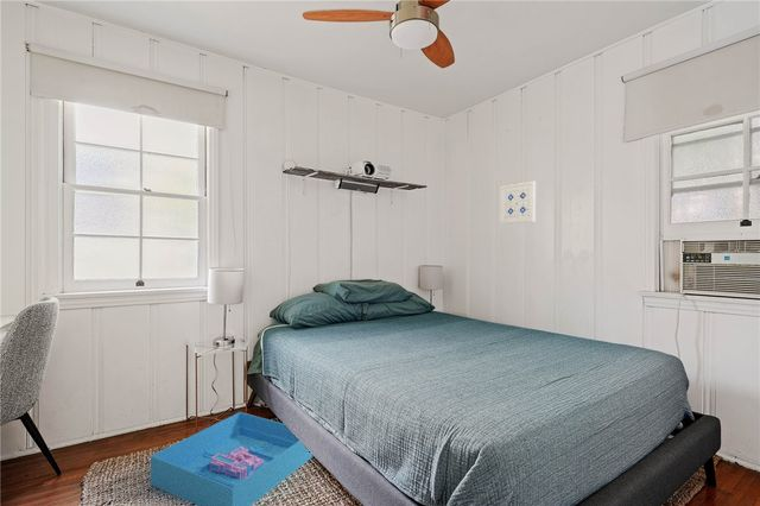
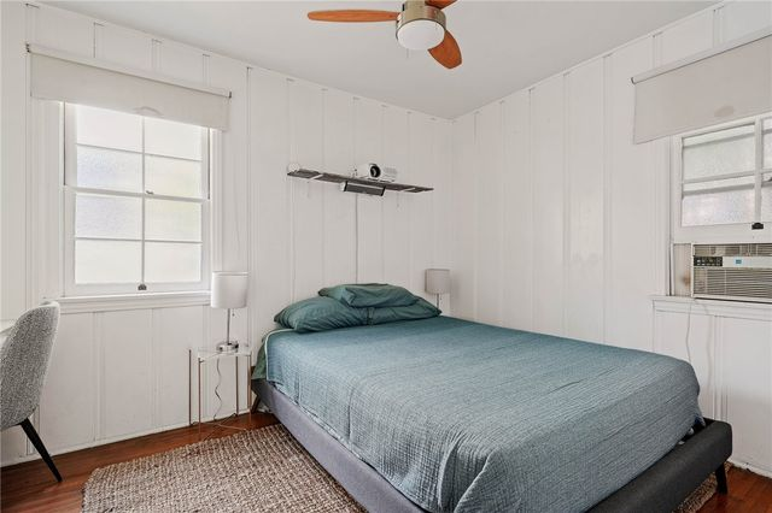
- storage bin [150,411,314,506]
- wall art [499,181,537,224]
